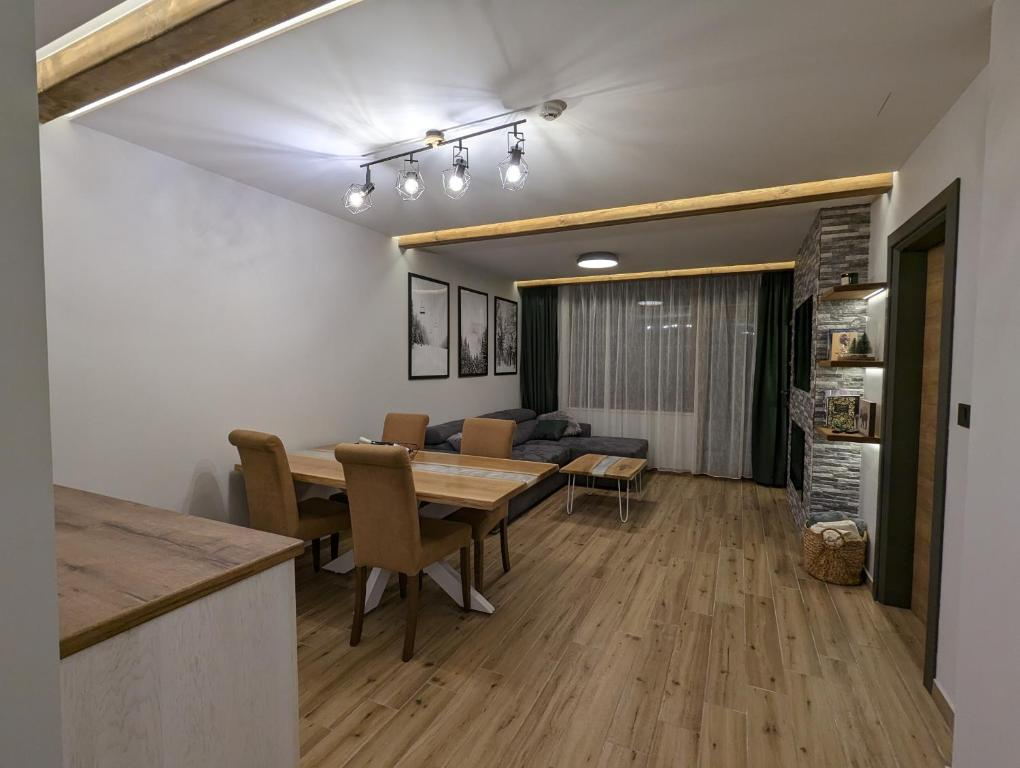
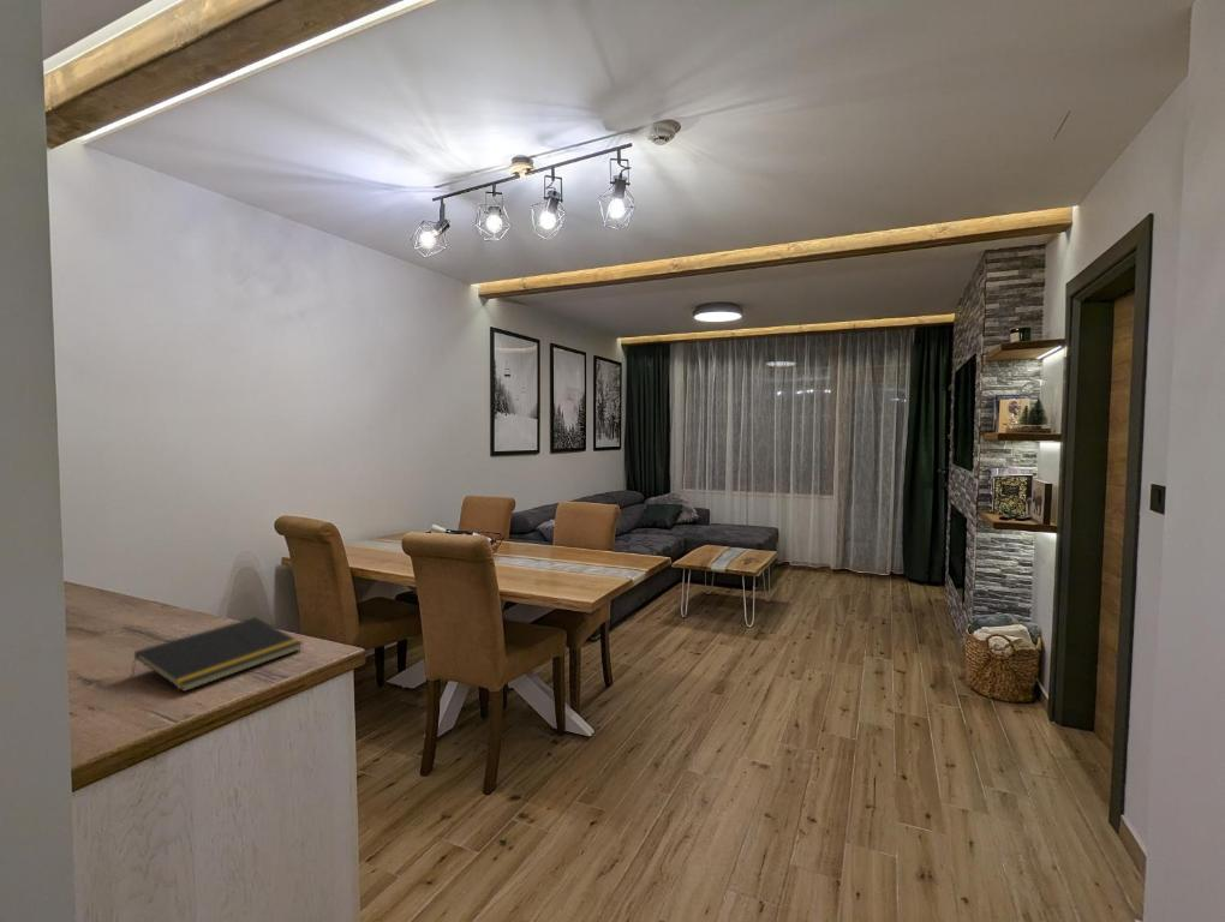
+ notepad [131,616,304,693]
